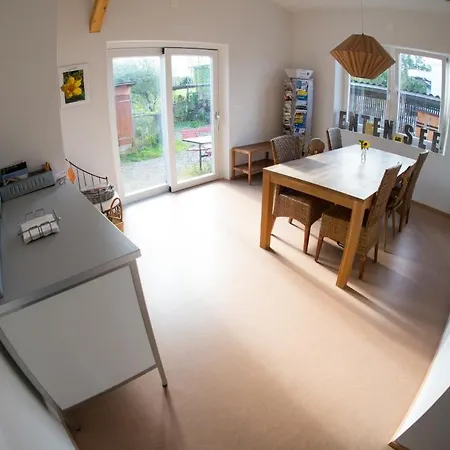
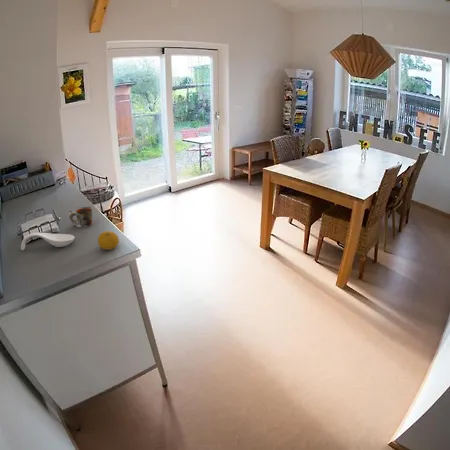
+ spoon rest [20,232,75,251]
+ mug [68,206,93,228]
+ fruit [97,230,120,251]
